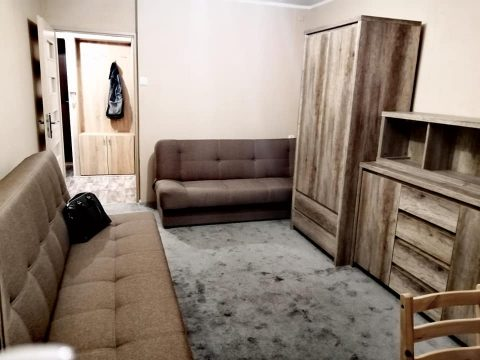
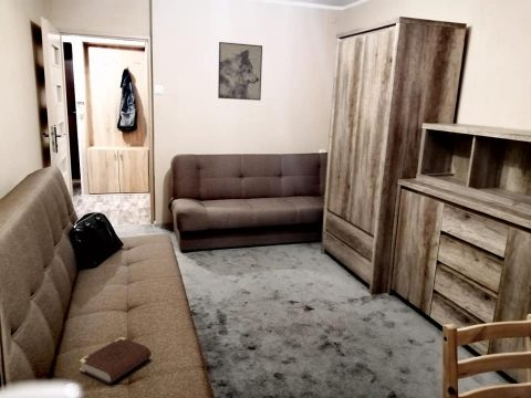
+ book [79,336,153,385]
+ wall art [217,41,263,102]
